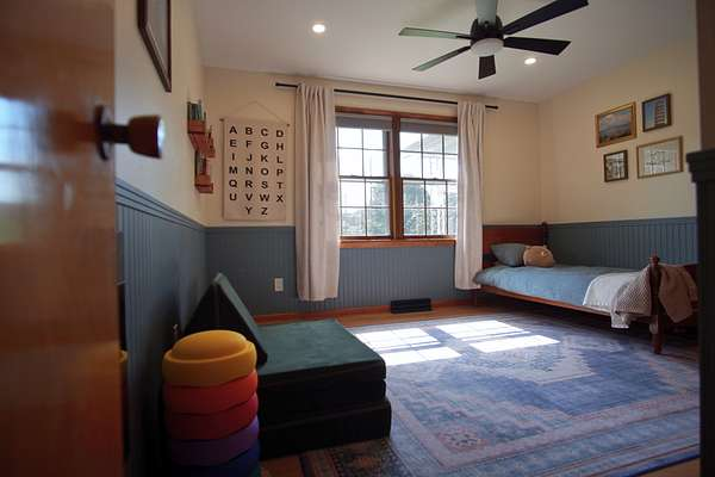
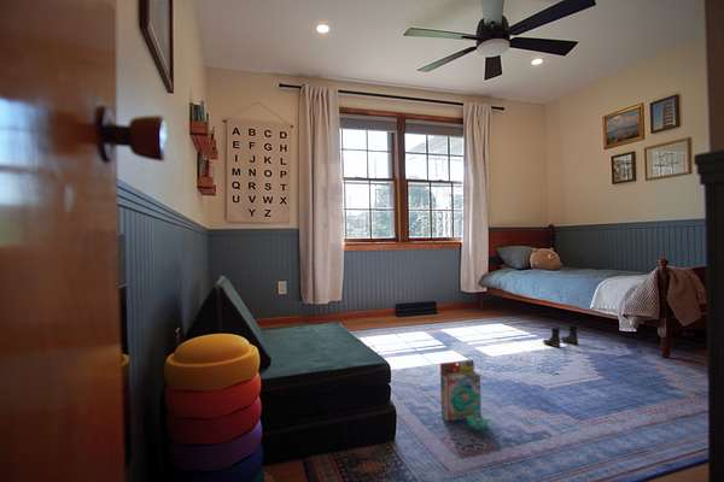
+ boots [542,324,579,348]
+ toy box [439,359,489,431]
